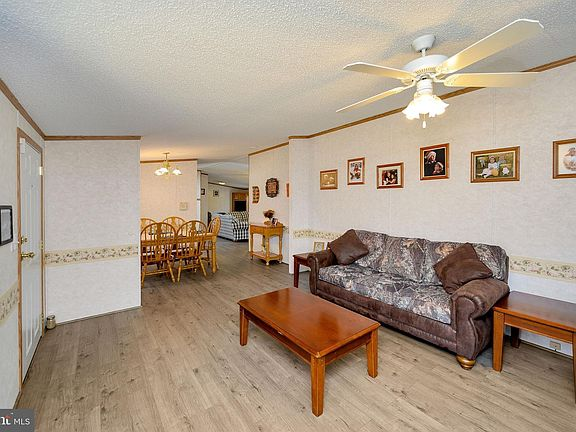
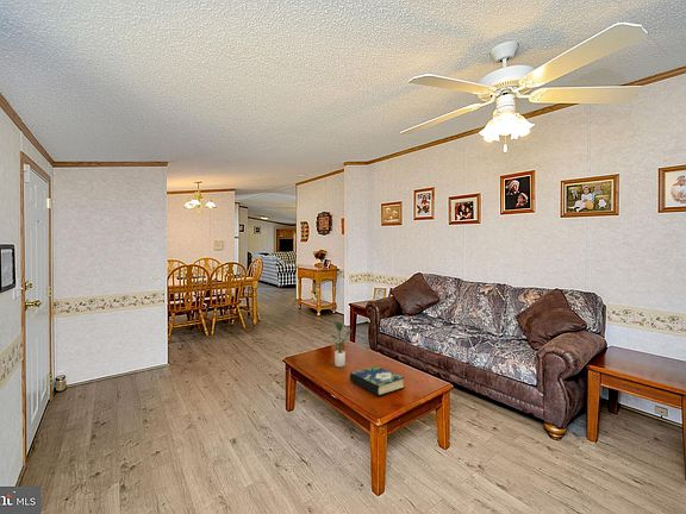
+ potted plant [329,320,354,368]
+ book [349,365,406,397]
